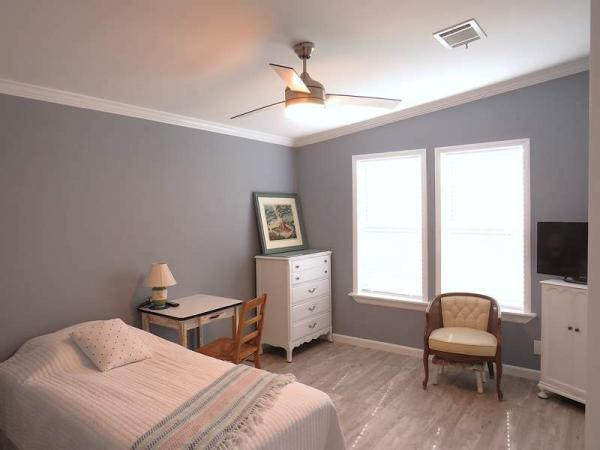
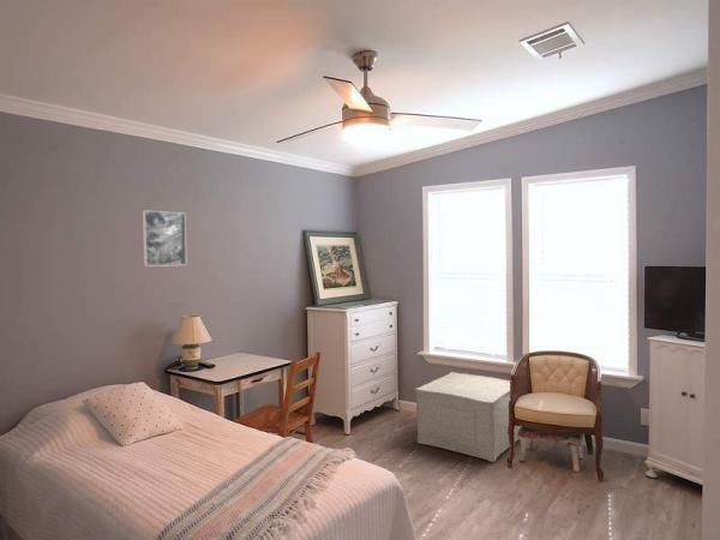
+ ottoman [414,371,521,463]
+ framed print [140,209,188,268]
